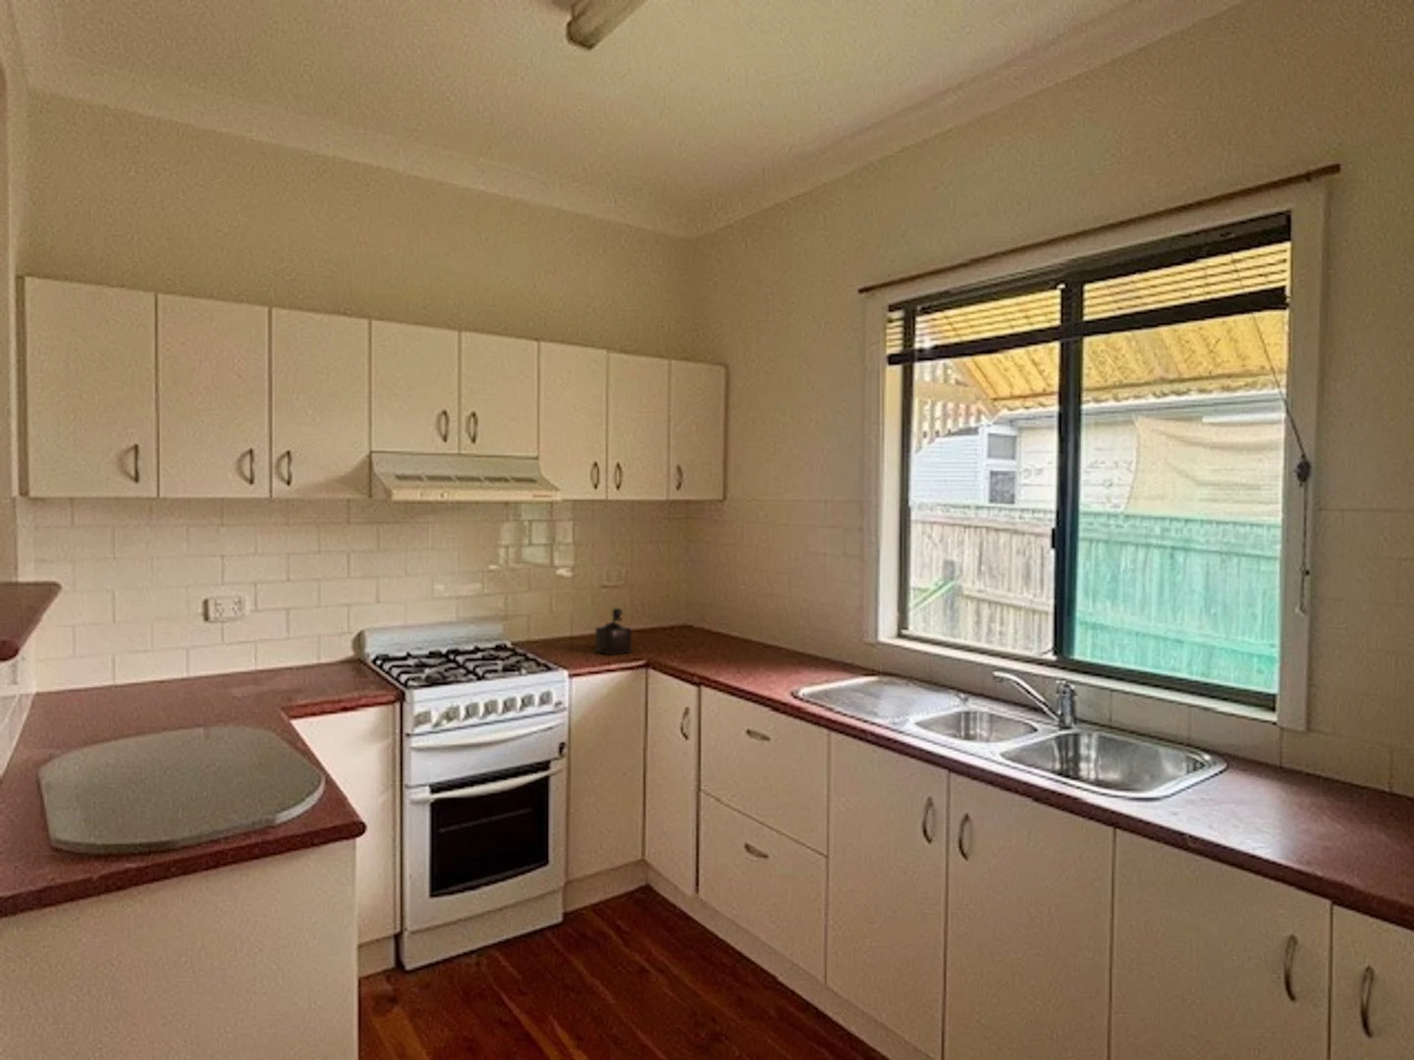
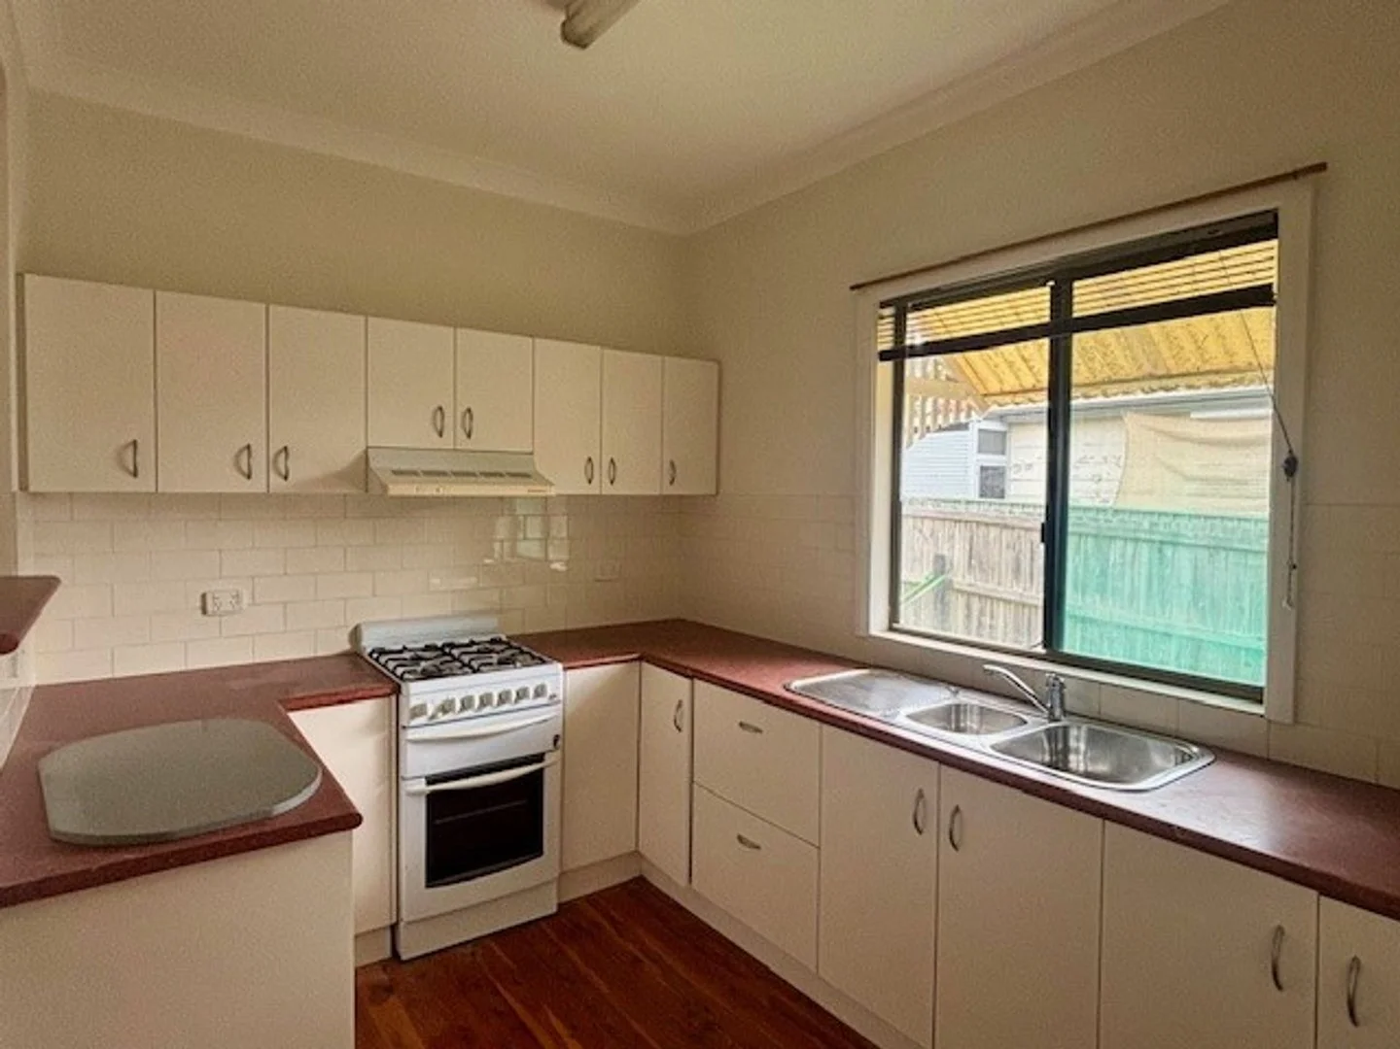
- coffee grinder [595,608,632,656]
